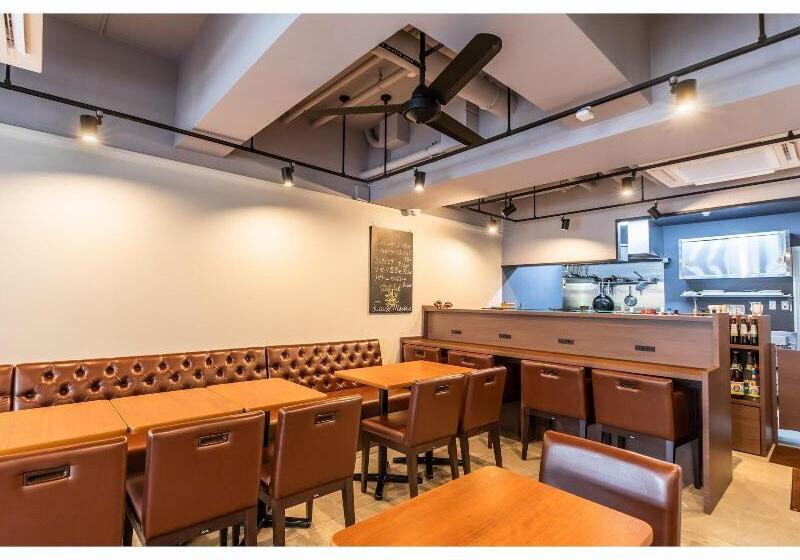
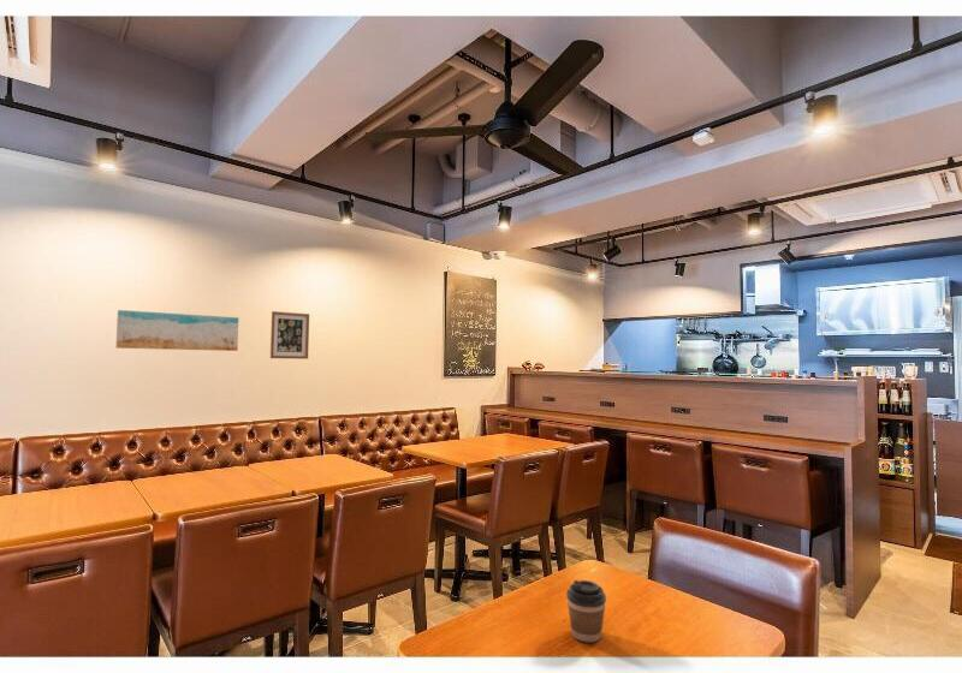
+ wall art [269,310,310,361]
+ wall art [115,309,239,352]
+ coffee cup [565,579,607,643]
